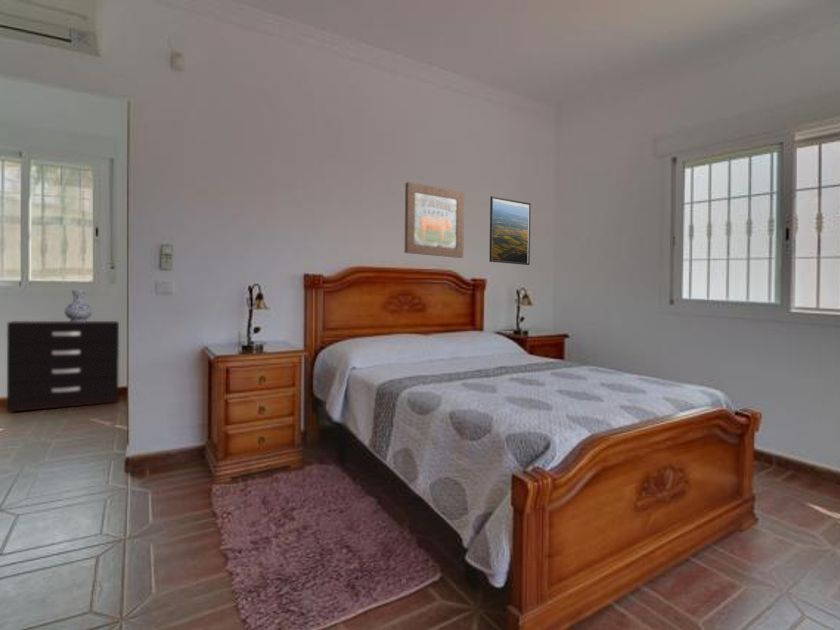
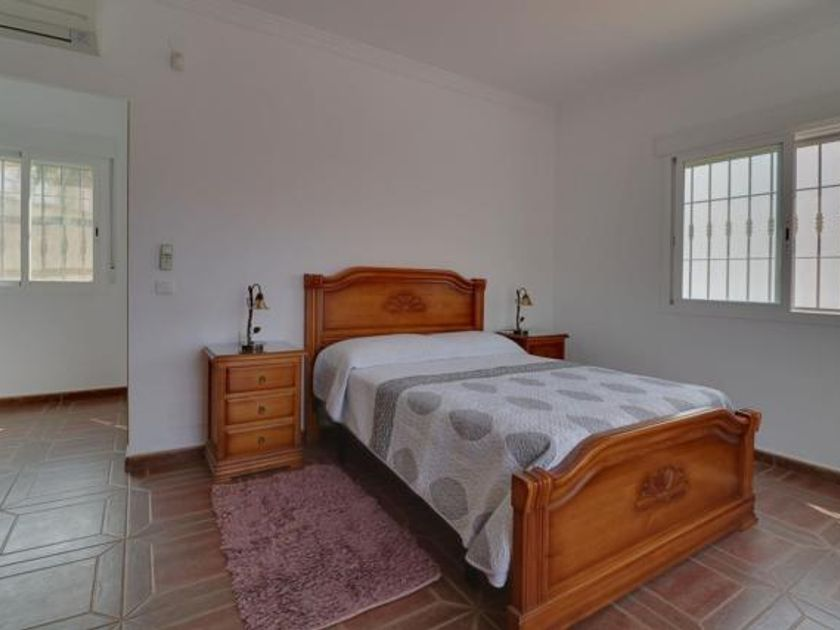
- vase [63,289,93,322]
- dresser [6,320,120,413]
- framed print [488,195,532,266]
- wall art [404,181,465,259]
